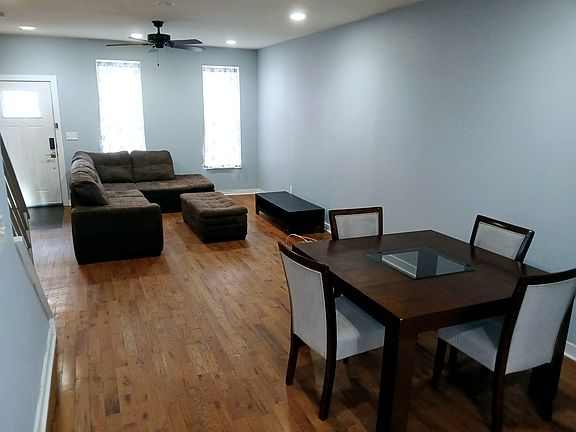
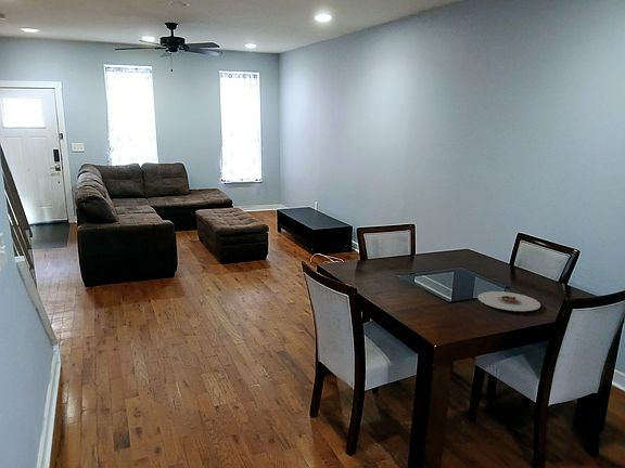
+ plate [476,290,541,312]
